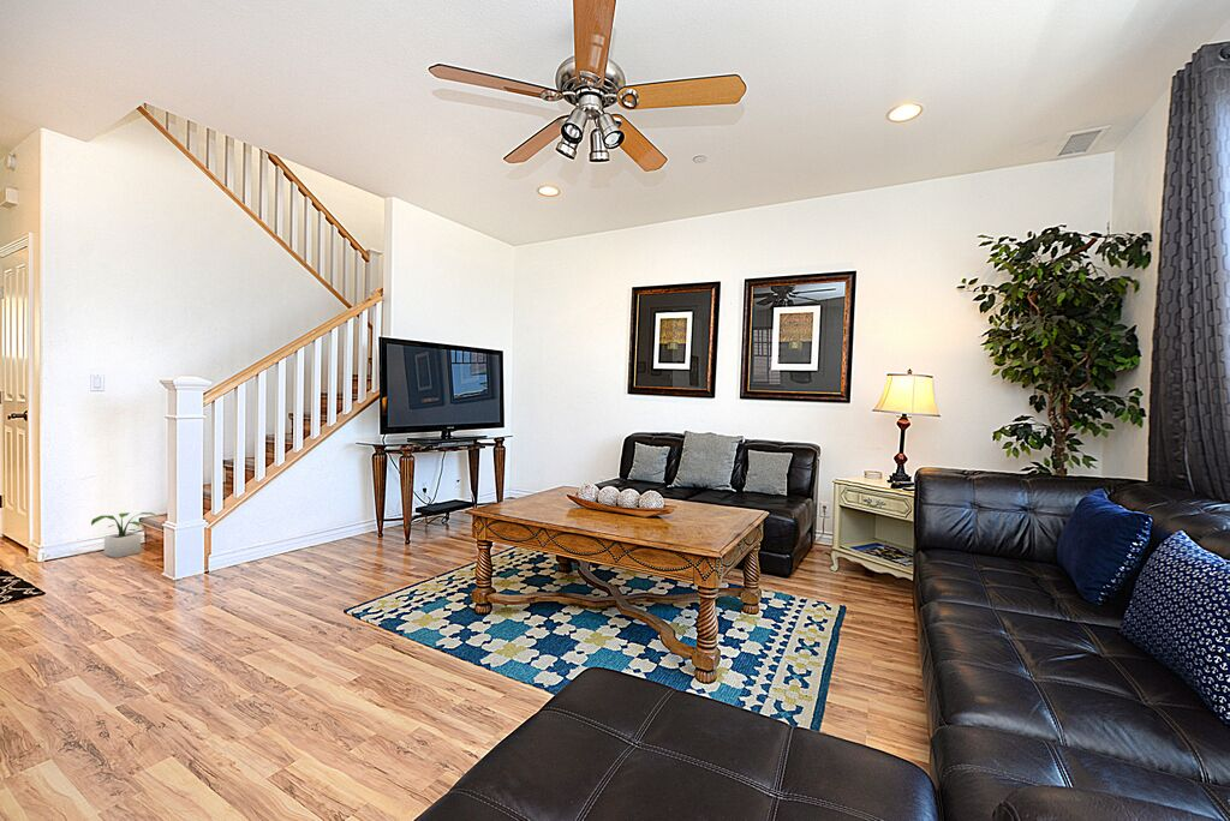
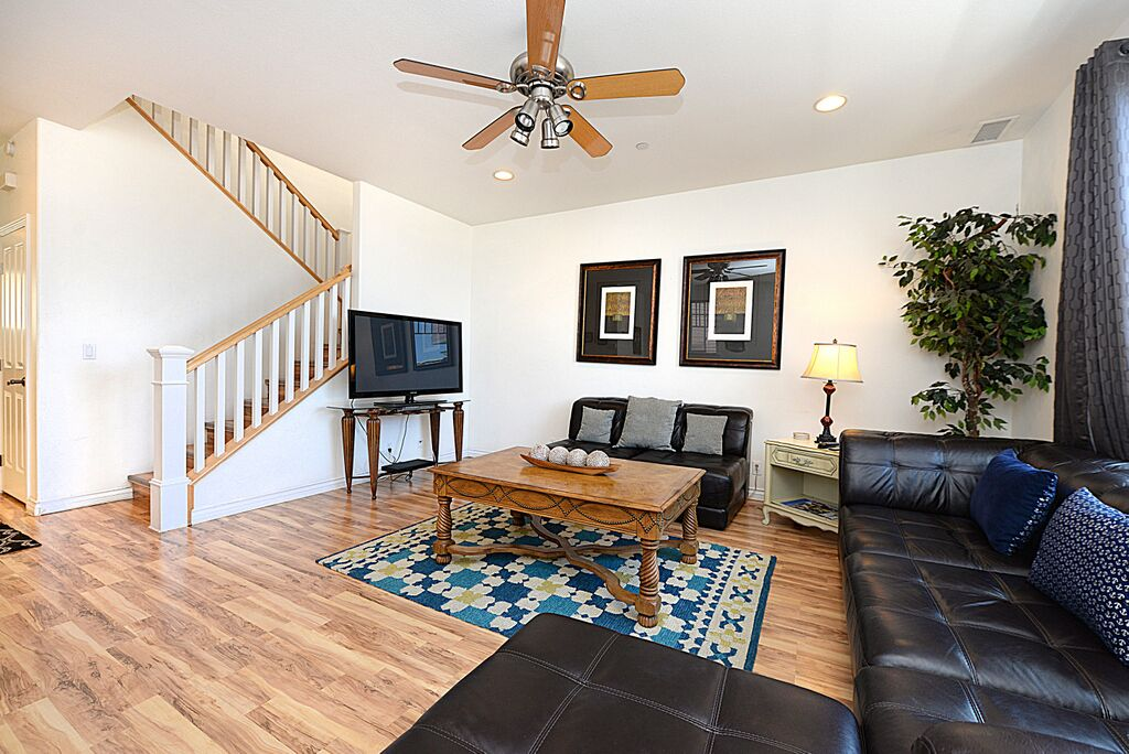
- potted plant [90,511,157,559]
